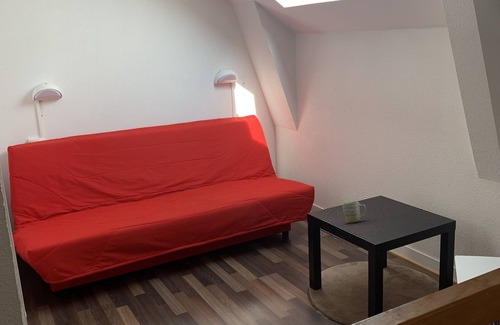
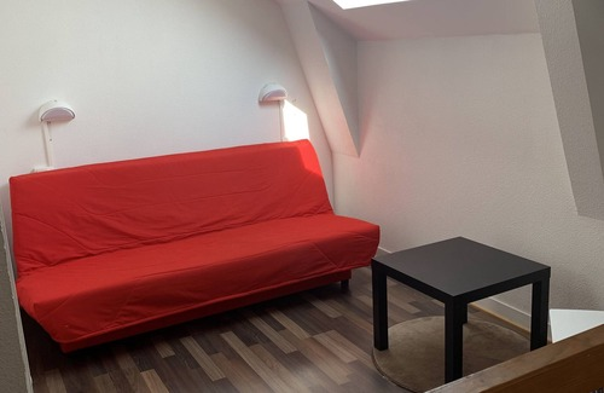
- mug [341,200,367,224]
